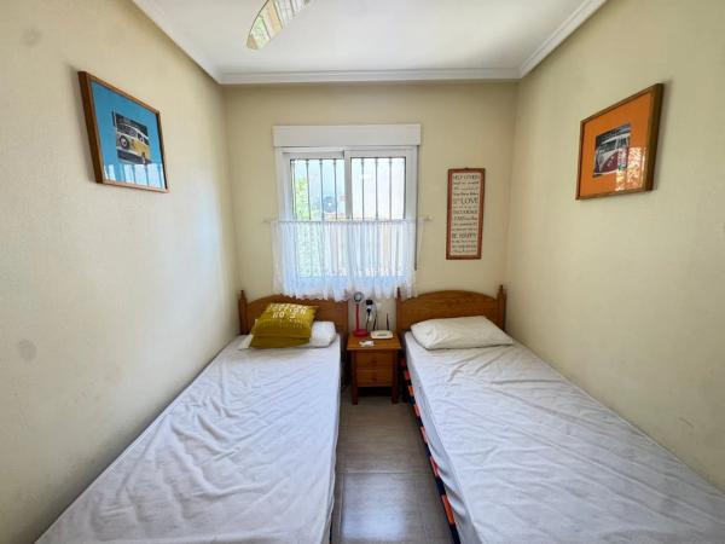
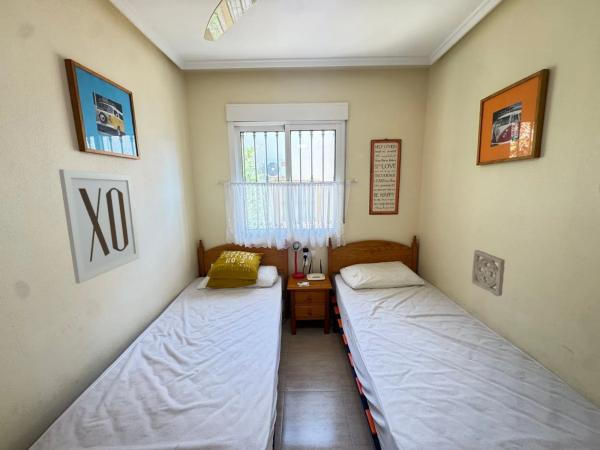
+ wall art [58,168,141,284]
+ wall ornament [471,249,506,297]
